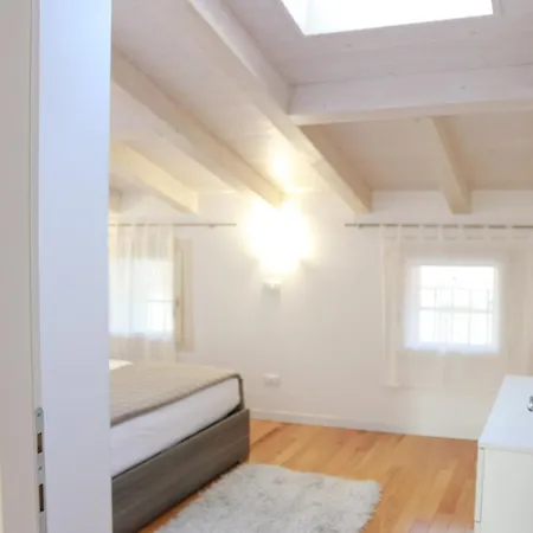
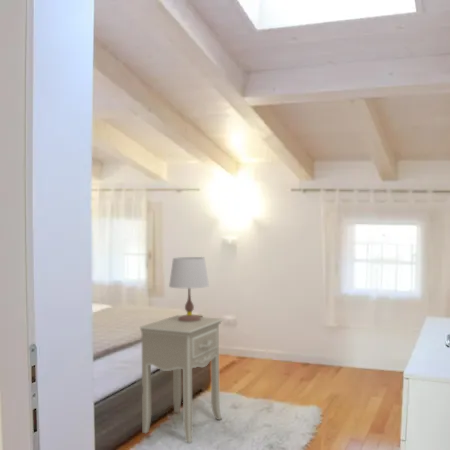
+ nightstand [138,314,225,444]
+ table lamp [168,256,210,322]
